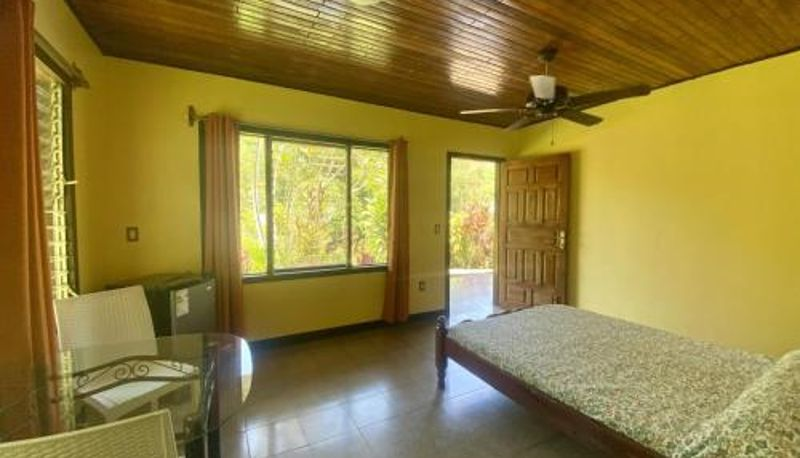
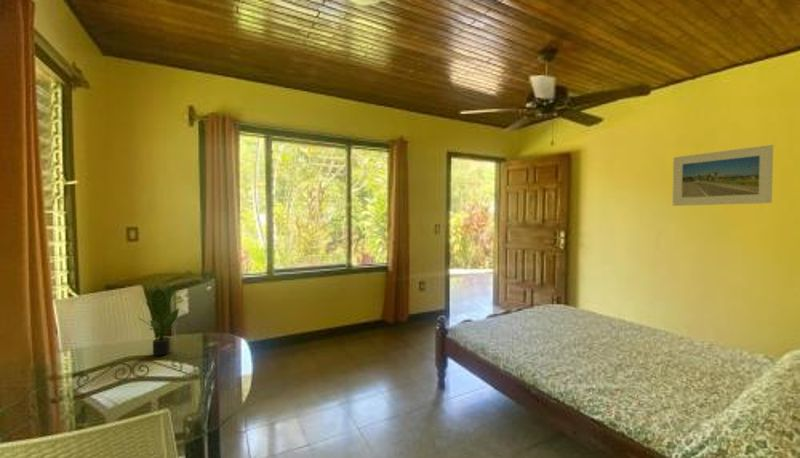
+ potted plant [138,283,180,357]
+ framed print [671,144,774,207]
